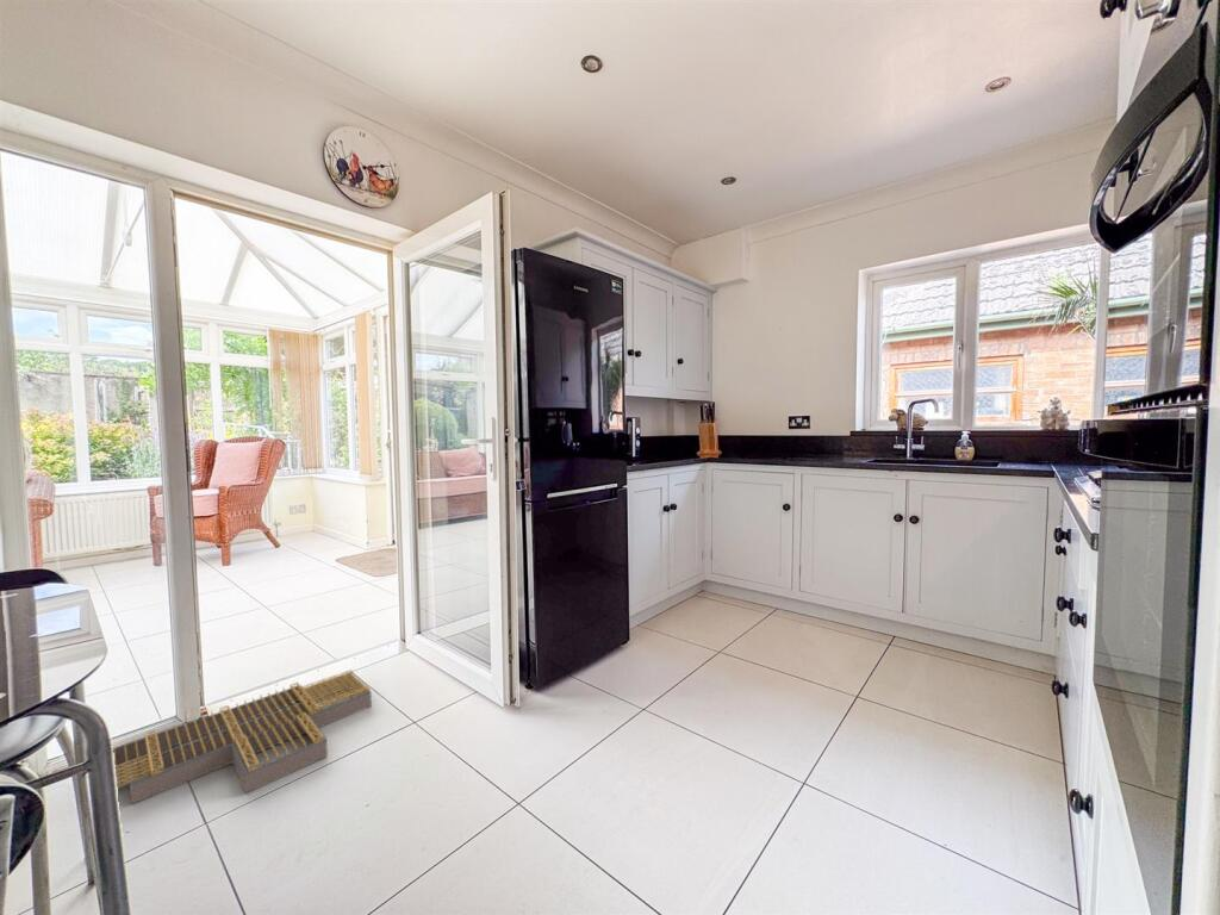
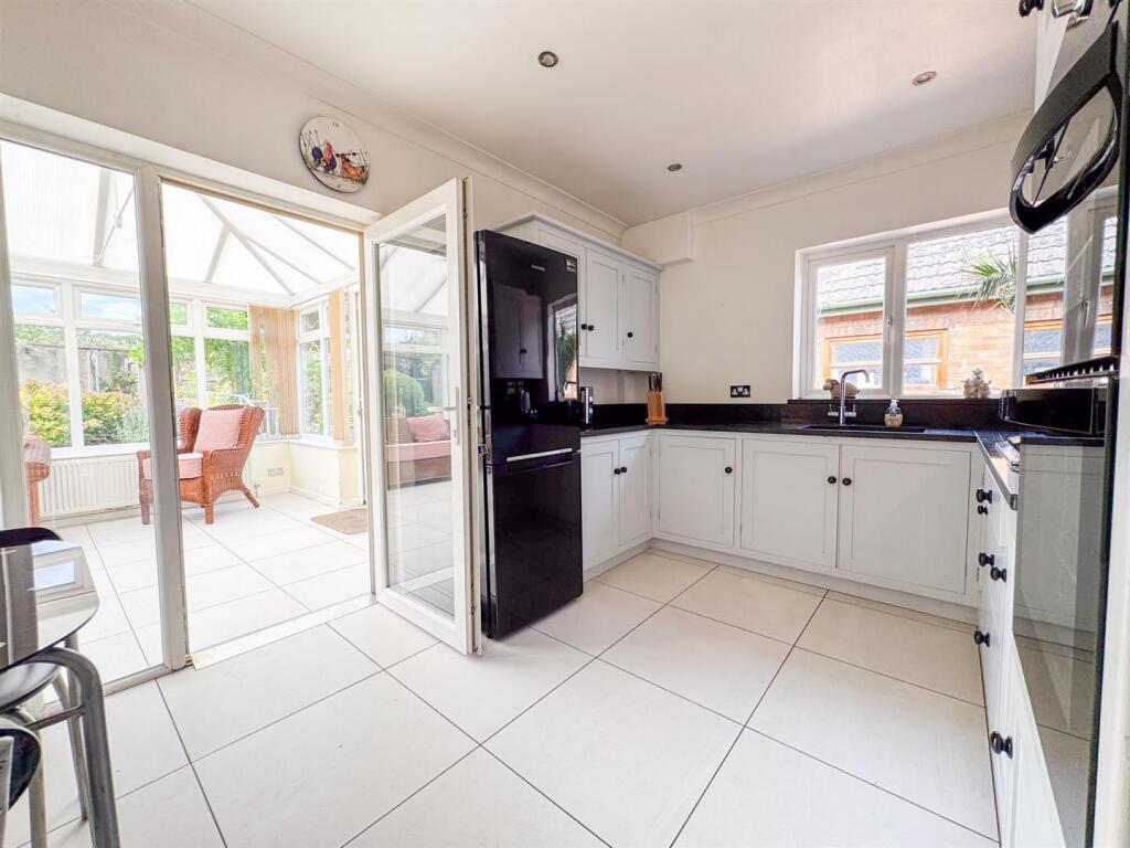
- architectural model [112,668,373,805]
